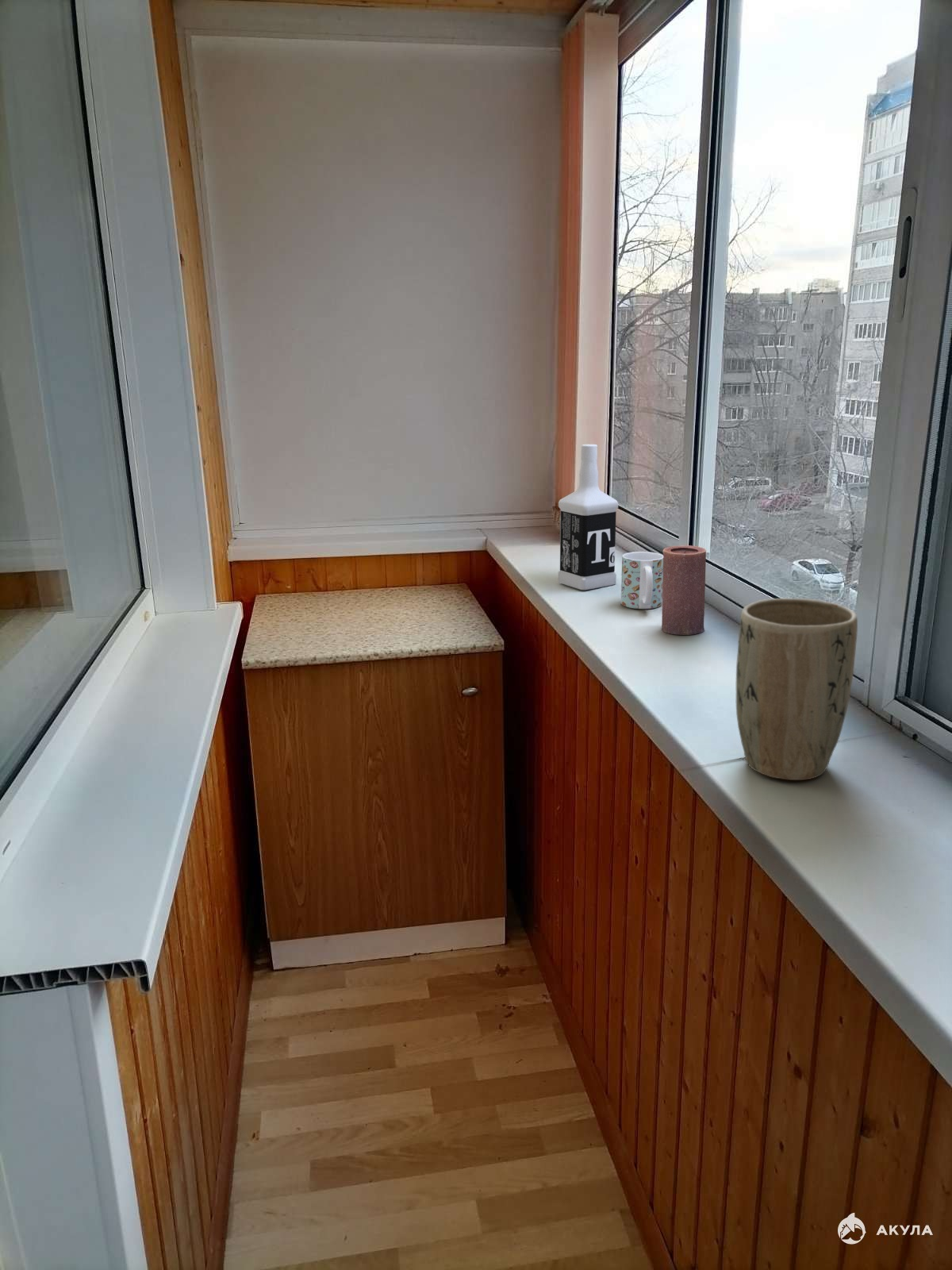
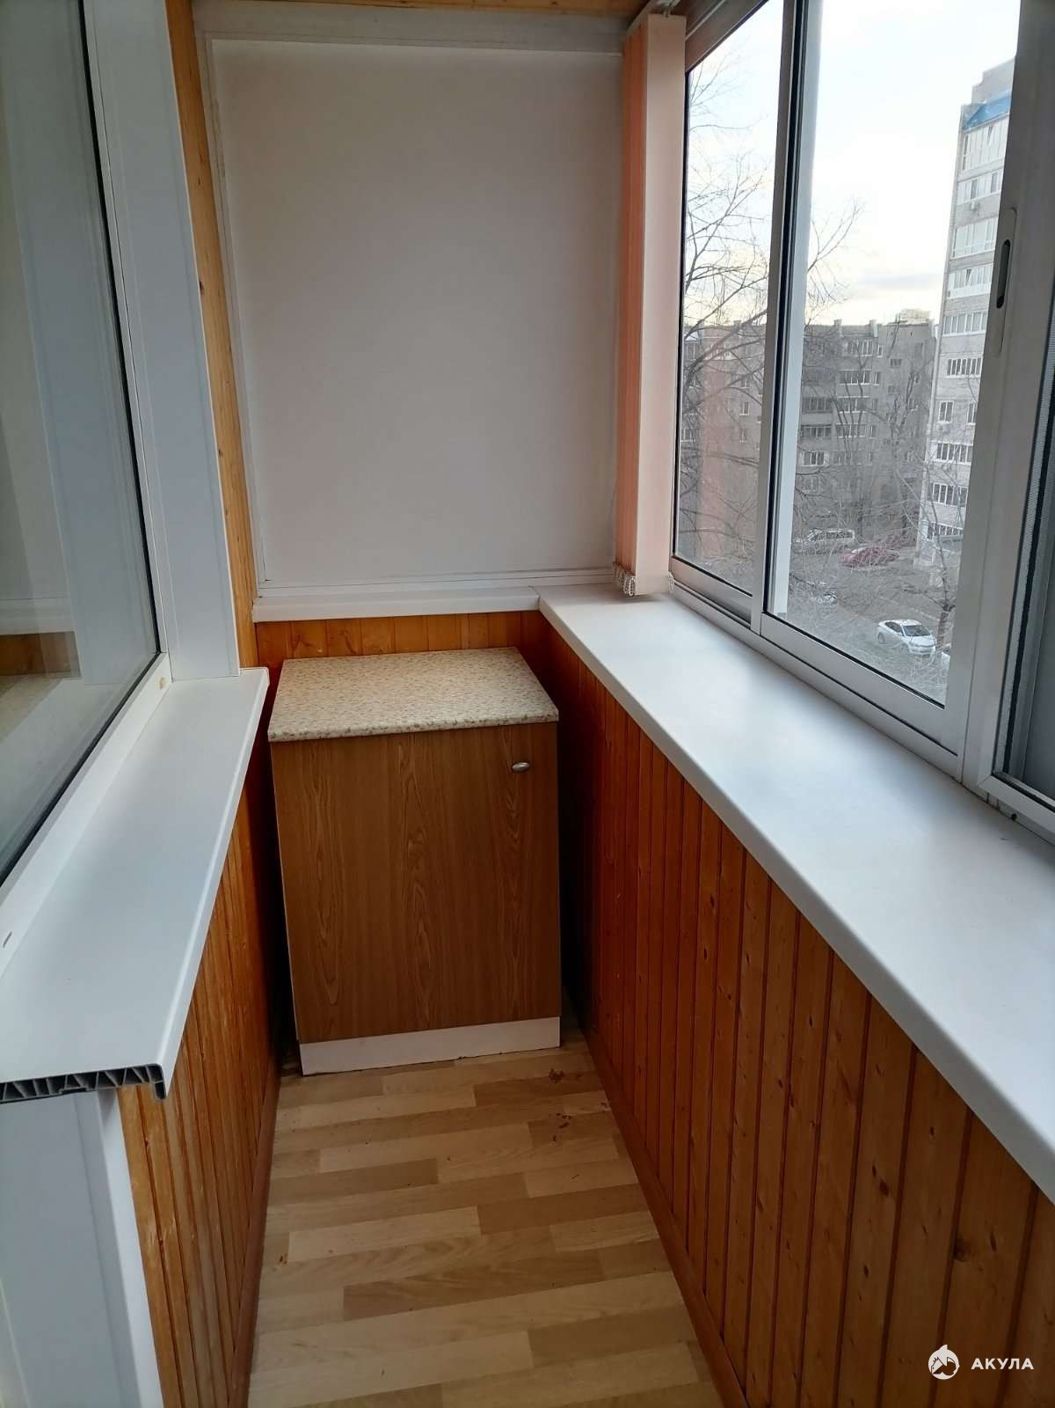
- vodka [557,444,619,591]
- candle [661,545,707,636]
- plant pot [735,598,858,781]
- mug [620,551,663,610]
